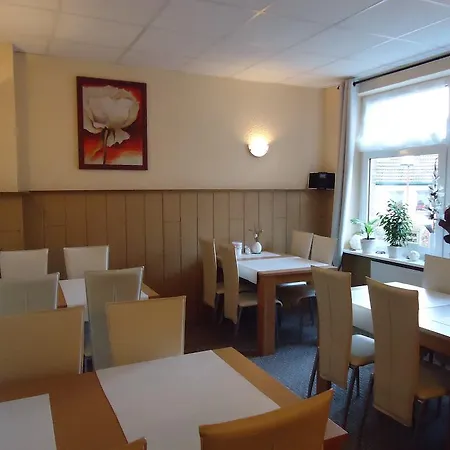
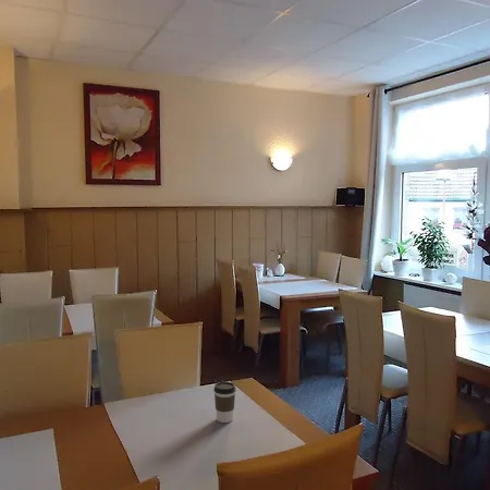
+ coffee cup [212,380,237,424]
